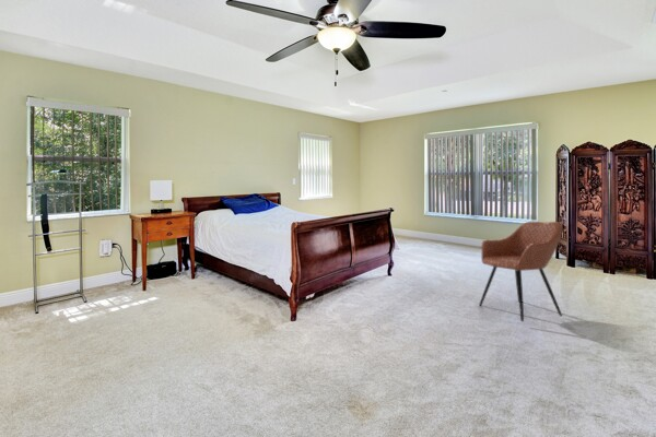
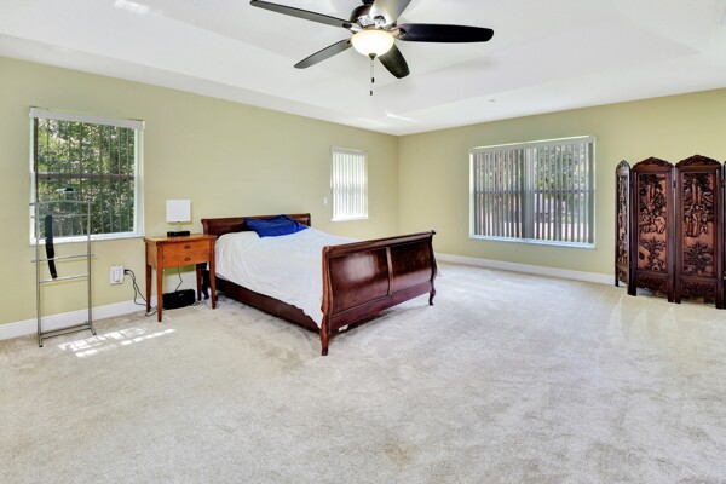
- armchair [478,221,563,322]
